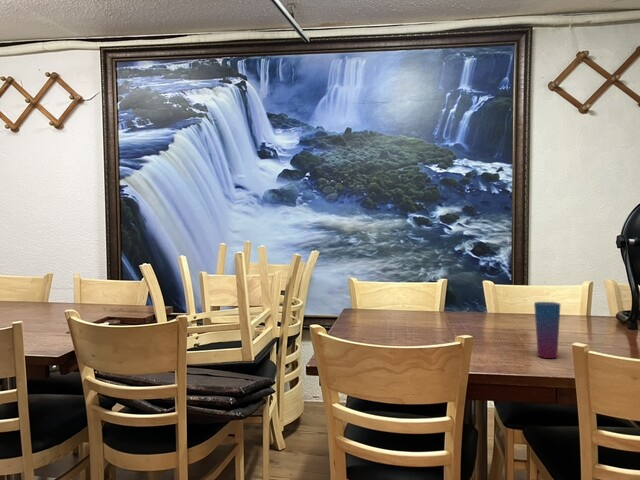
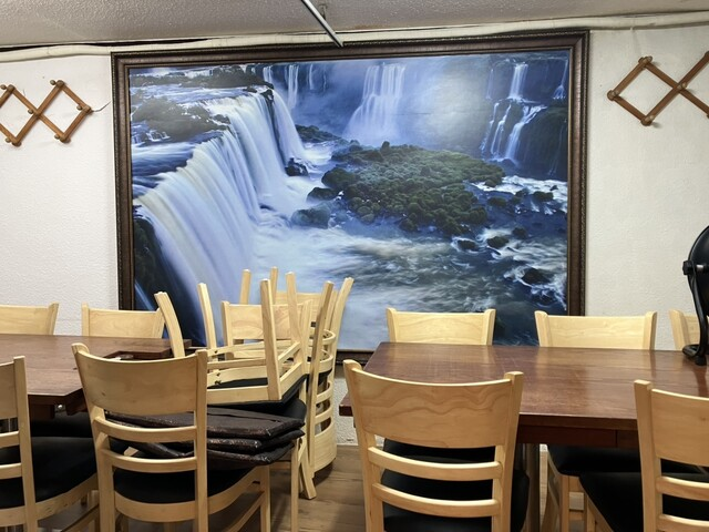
- cup [533,301,561,359]
